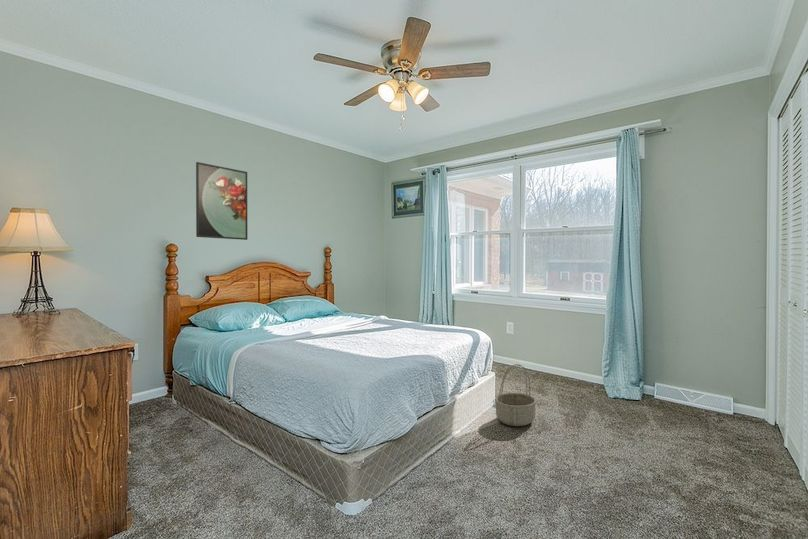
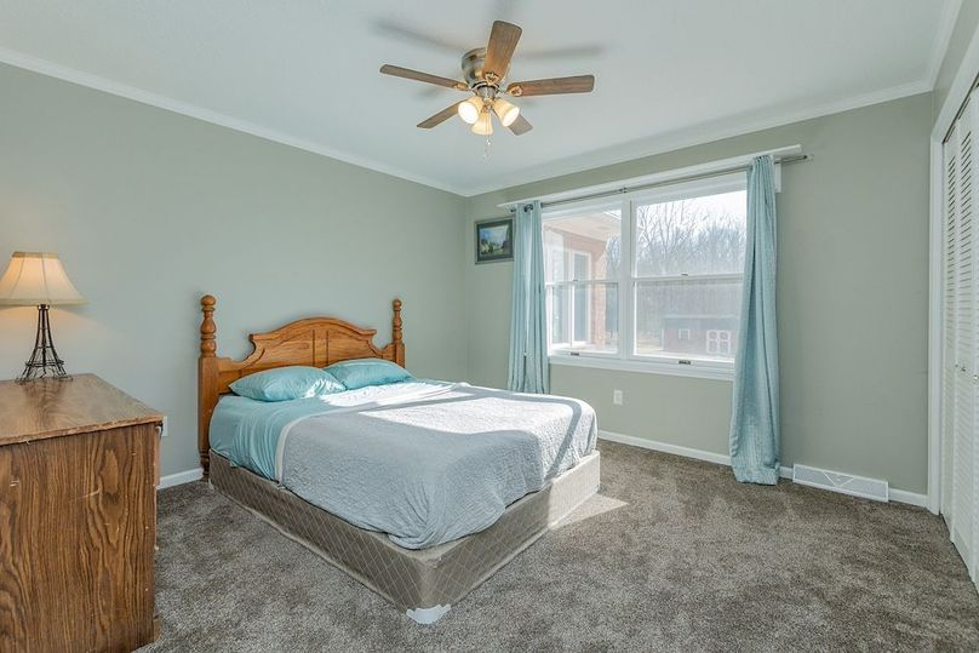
- basket [494,363,538,427]
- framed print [195,161,248,241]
